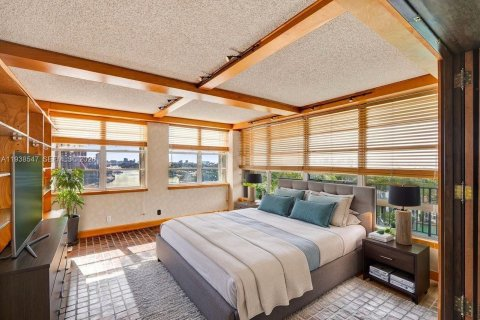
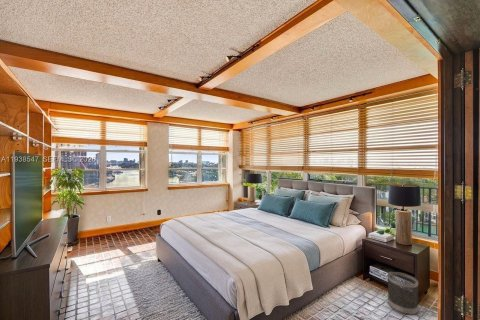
+ wastebasket [387,271,420,316]
